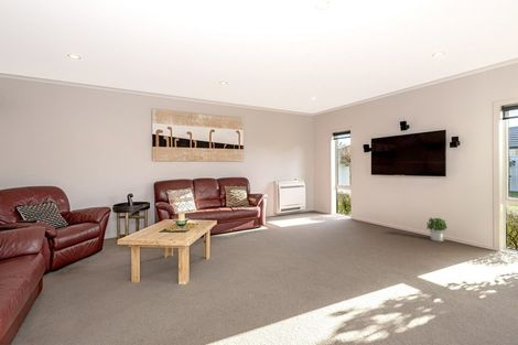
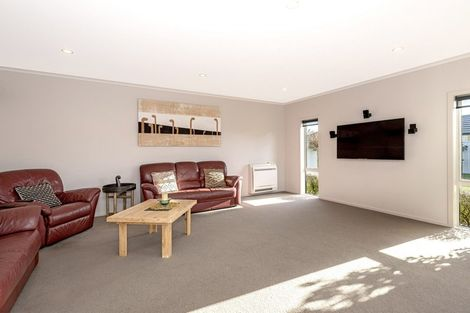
- potted plant [425,217,447,242]
